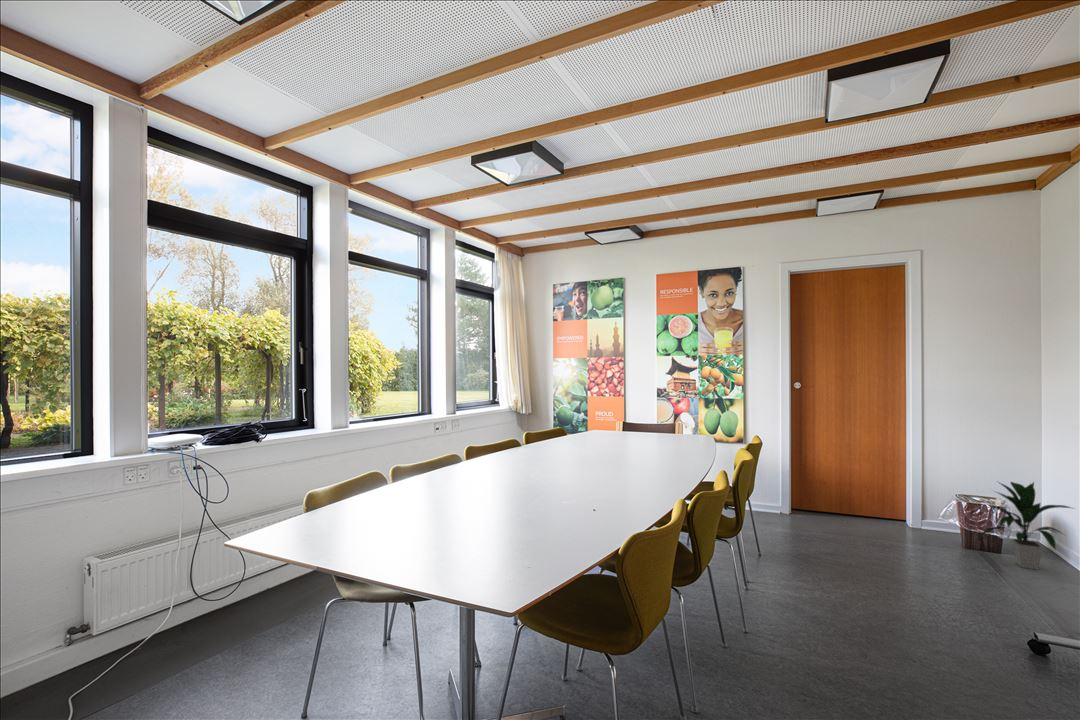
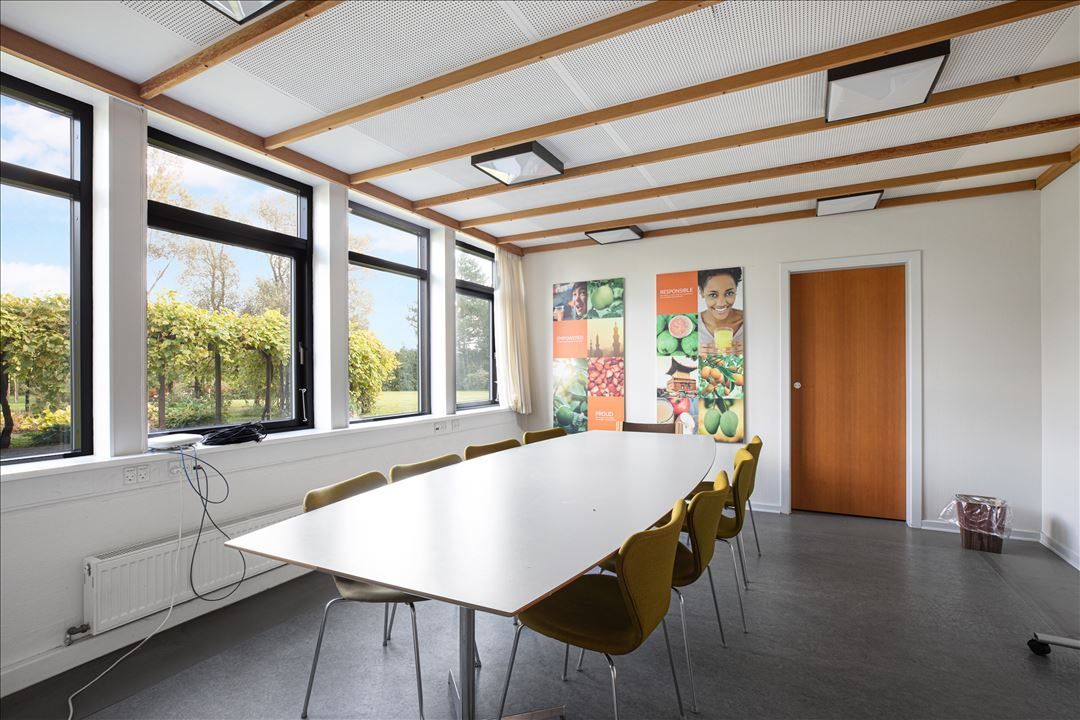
- indoor plant [979,481,1077,571]
